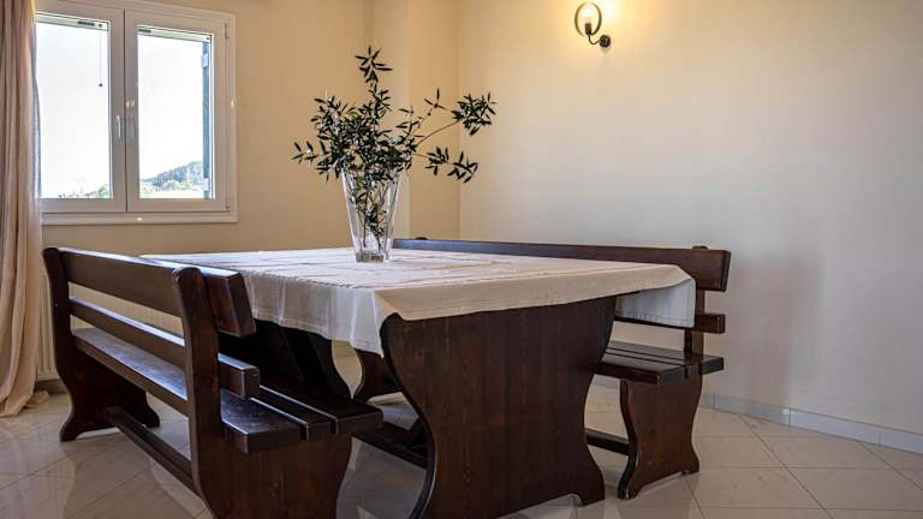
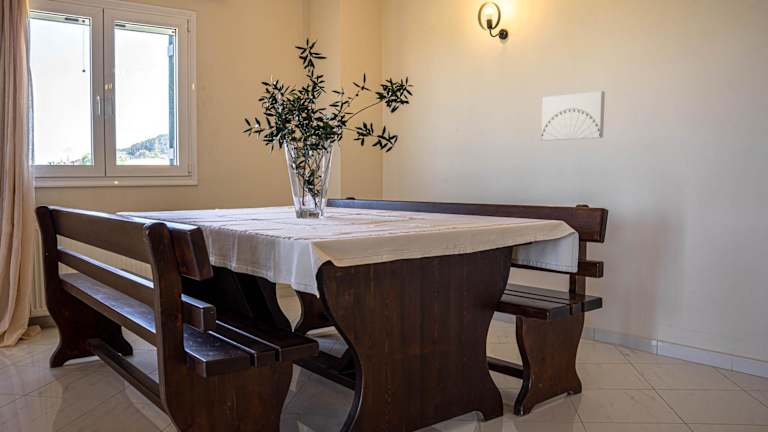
+ wall art [540,90,606,141]
